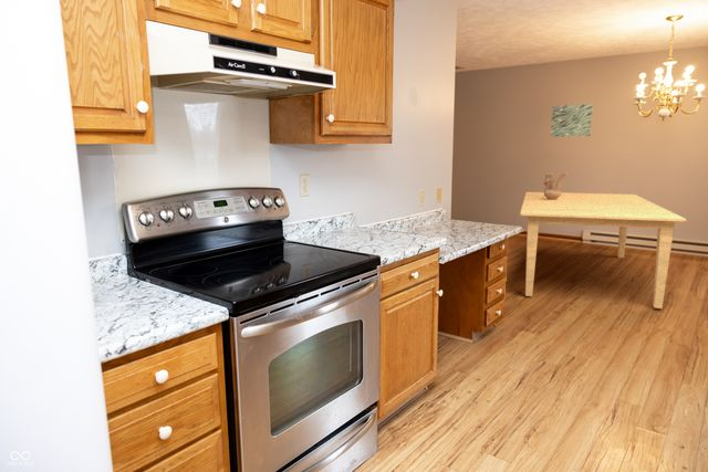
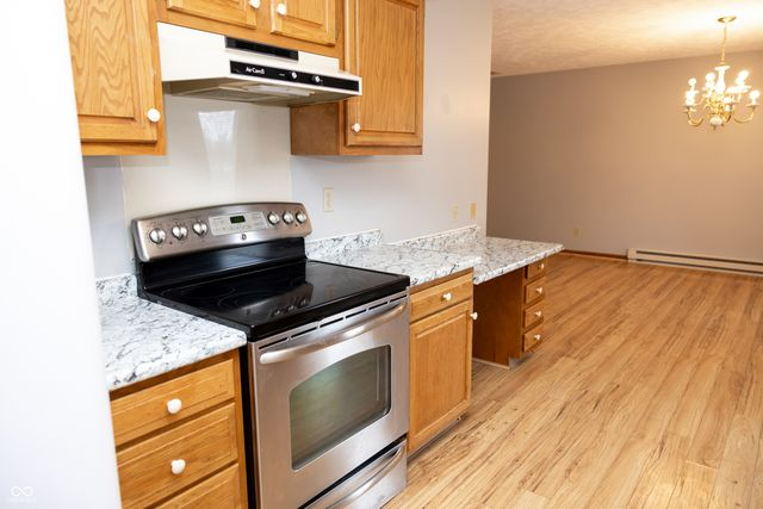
- dining table [519,191,688,310]
- ceramic vessel [542,171,568,200]
- wall art [550,103,594,138]
